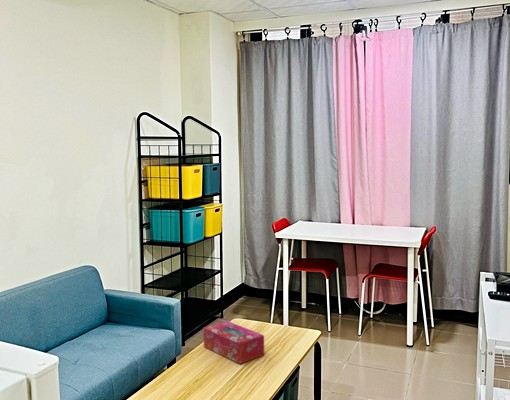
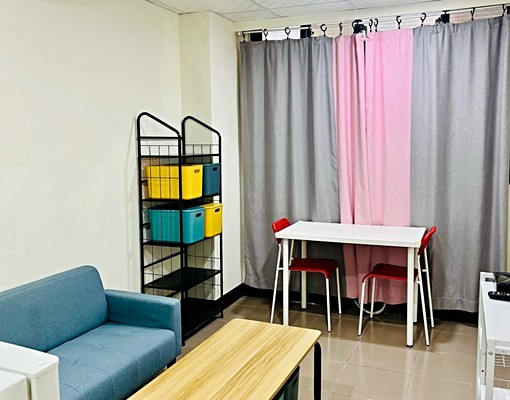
- tissue box [203,320,265,365]
